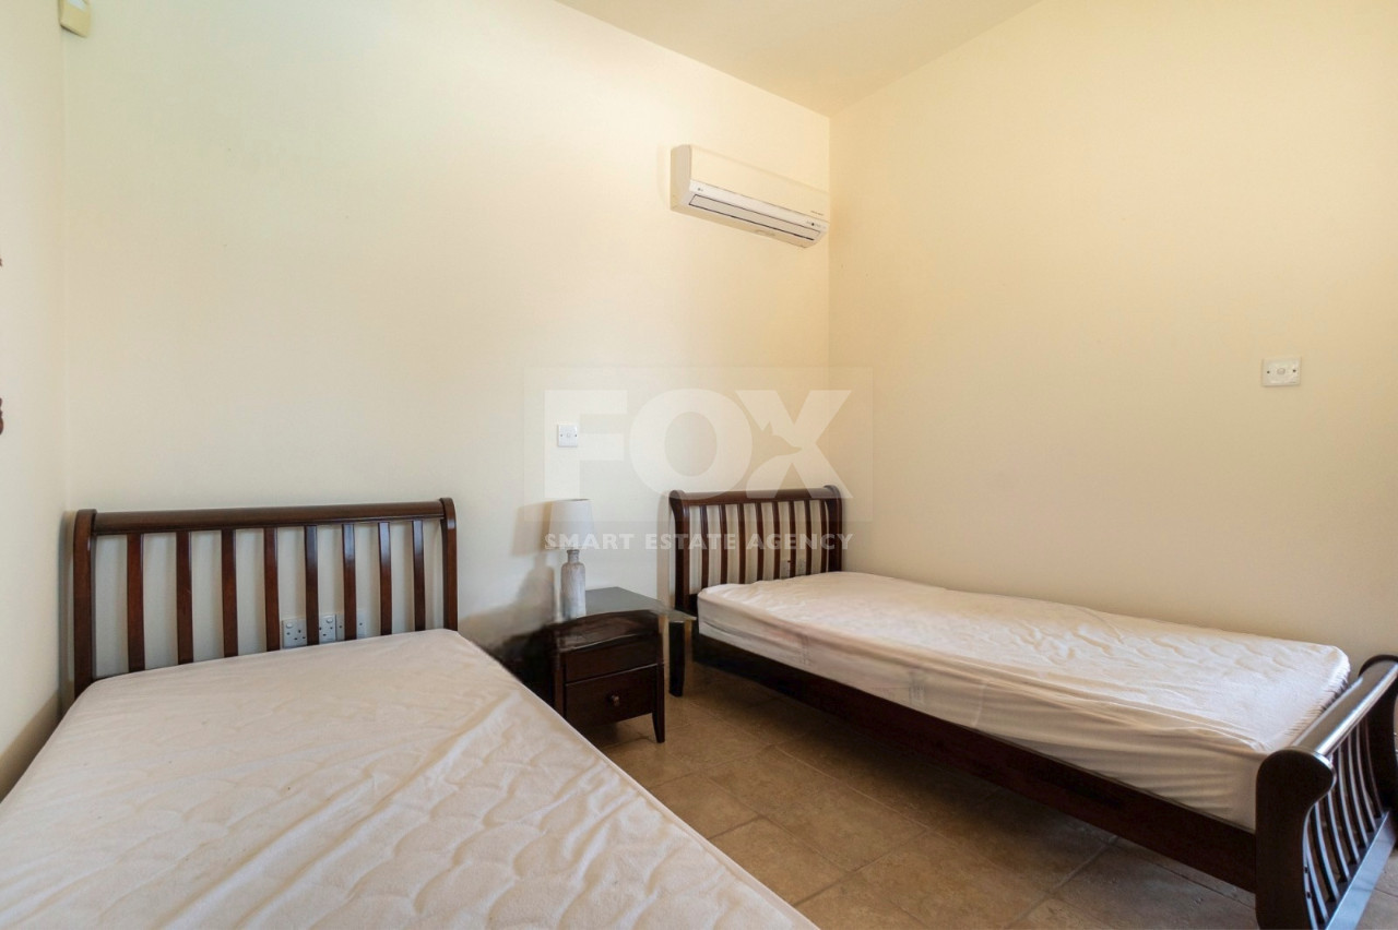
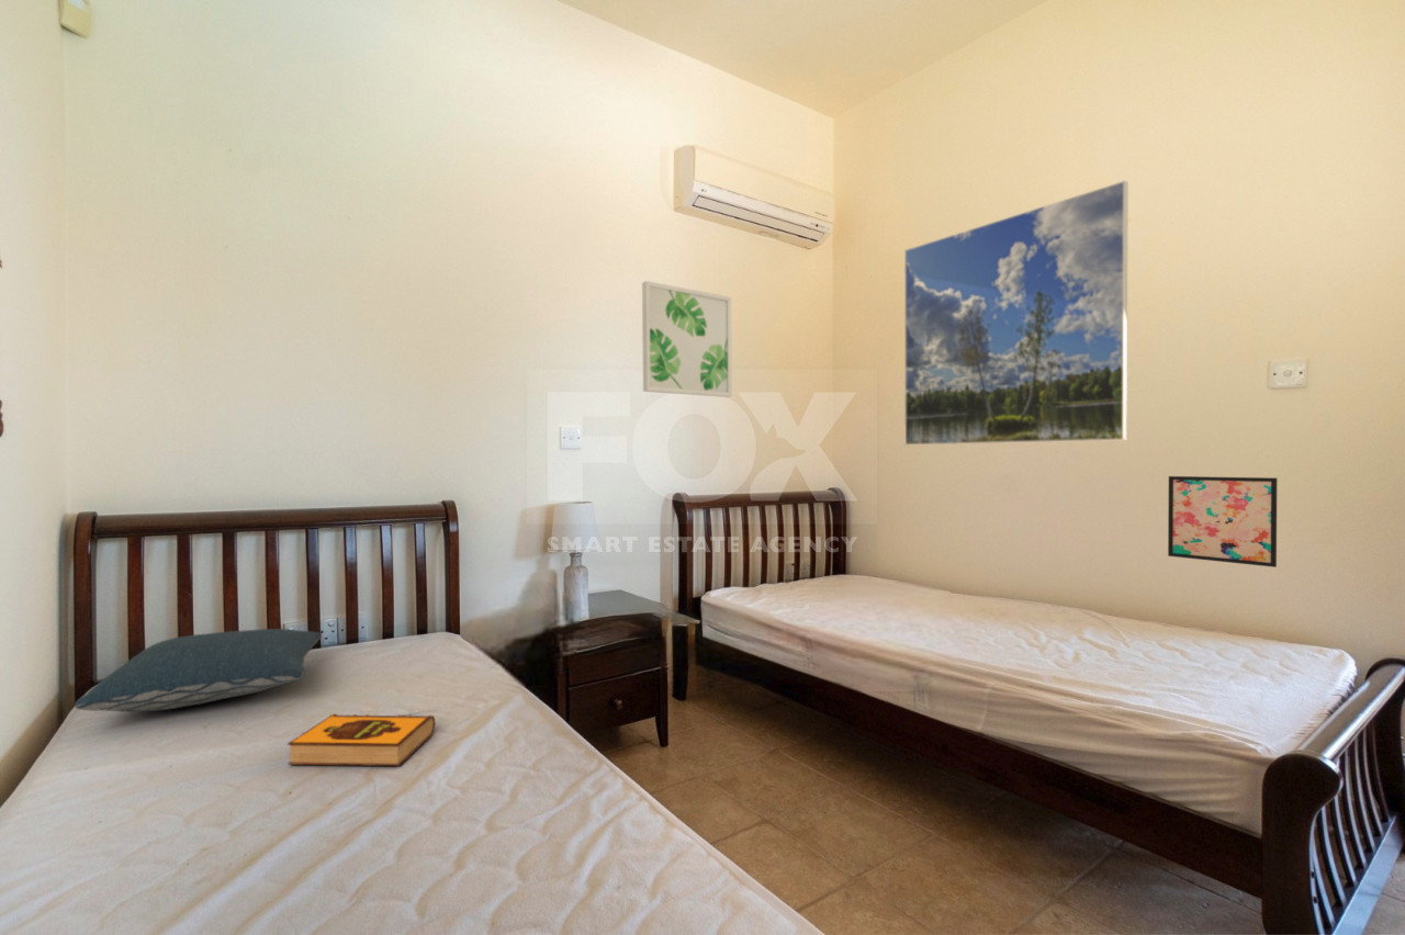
+ wall art [641,280,733,398]
+ wall art [1167,475,1279,568]
+ pillow [74,628,323,712]
+ hardback book [286,713,436,767]
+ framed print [903,179,1128,447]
